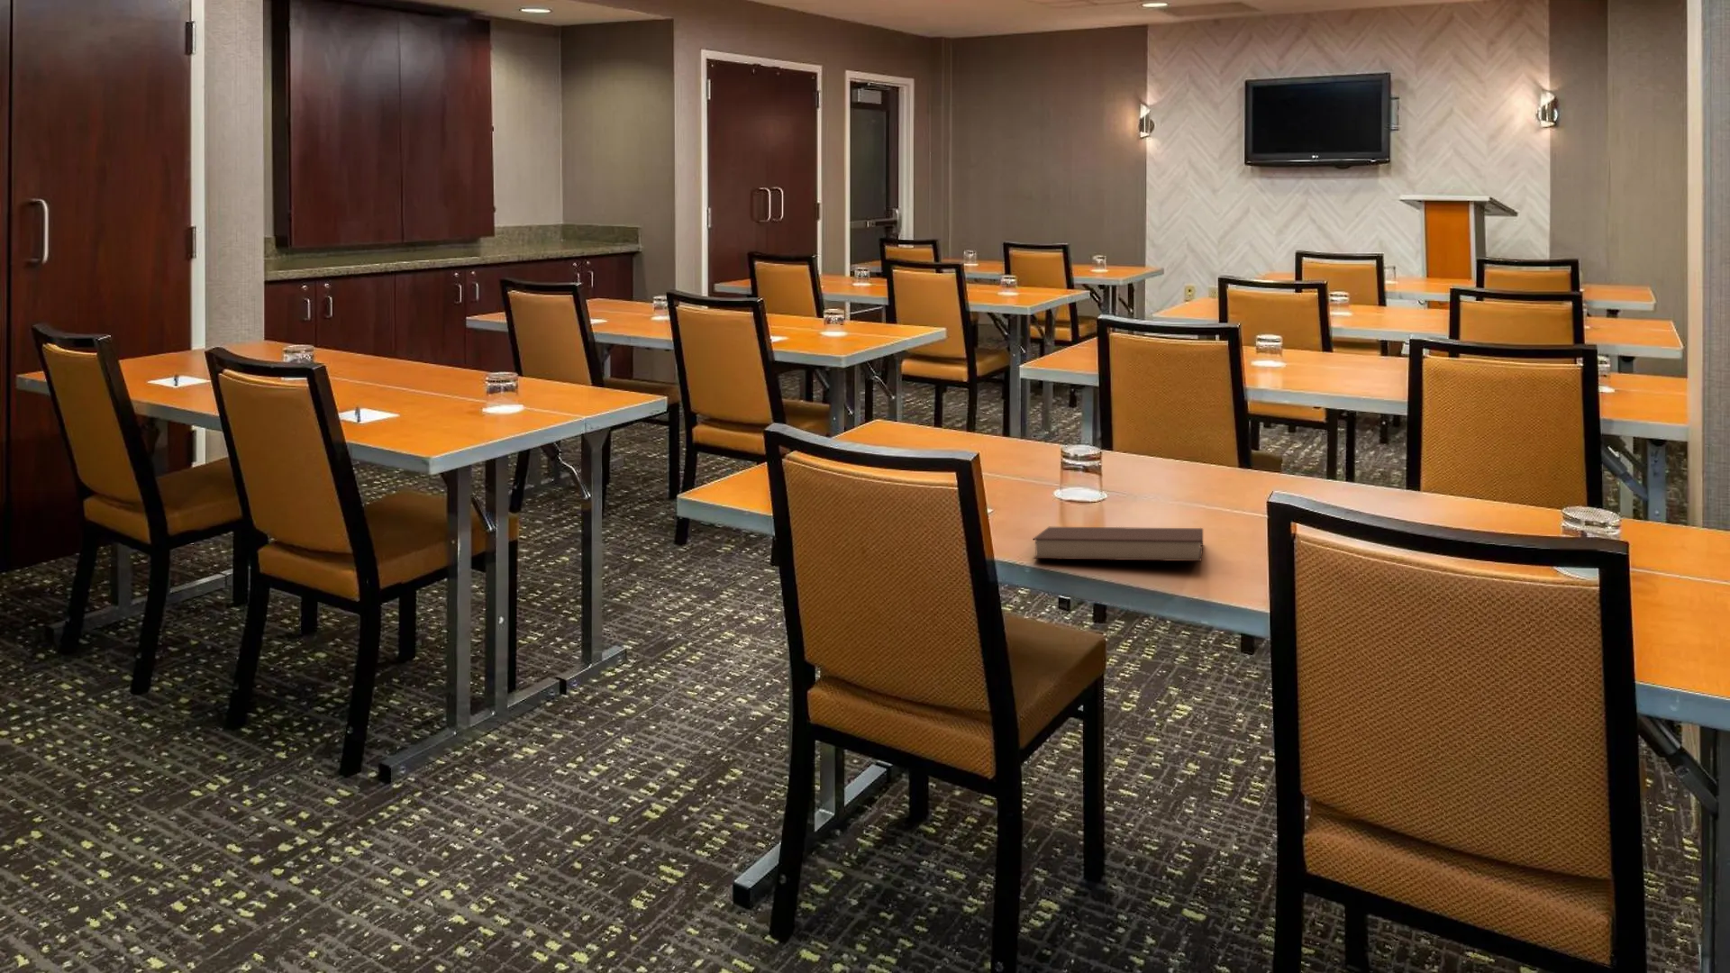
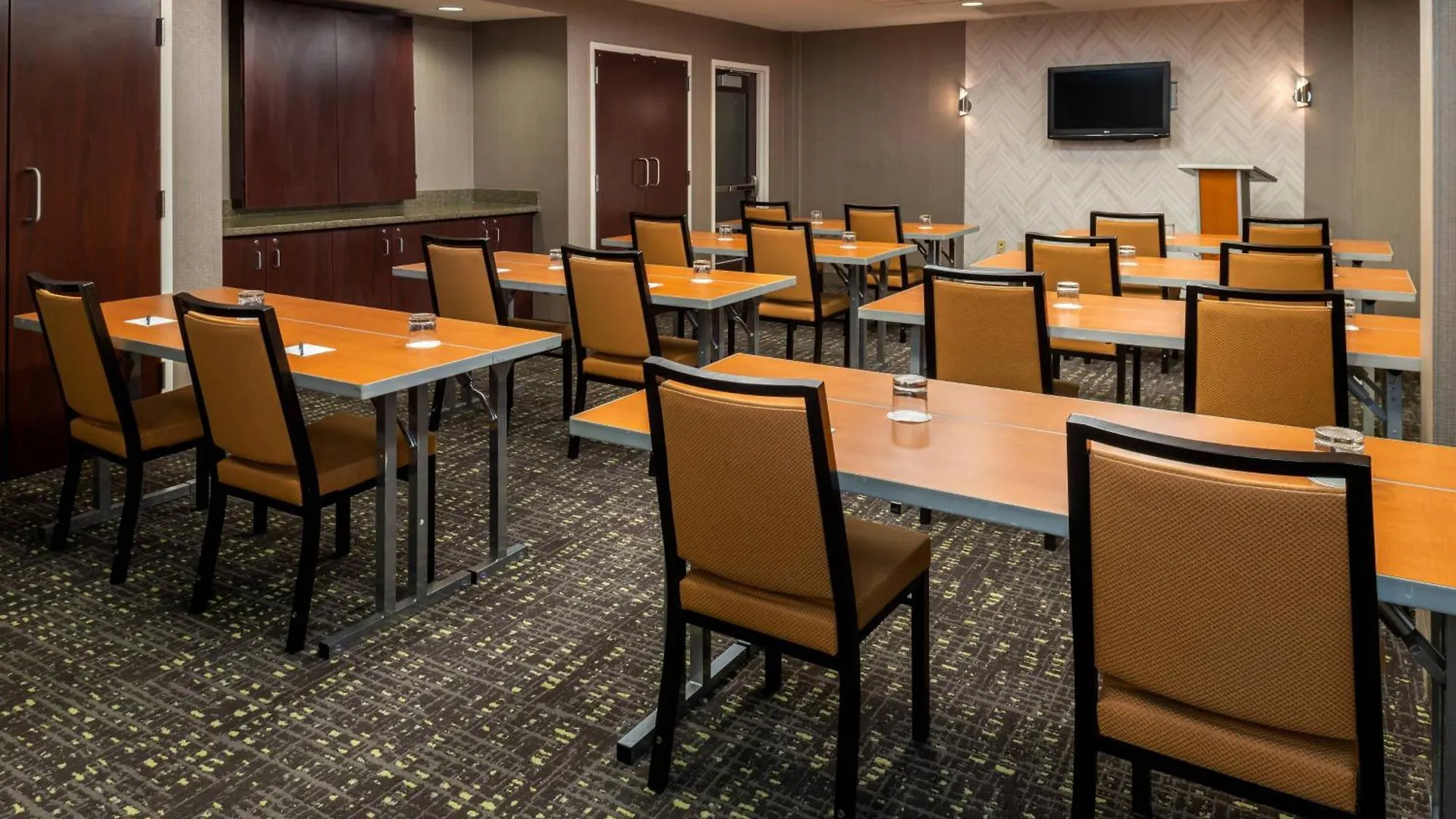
- notebook [1031,526,1204,562]
